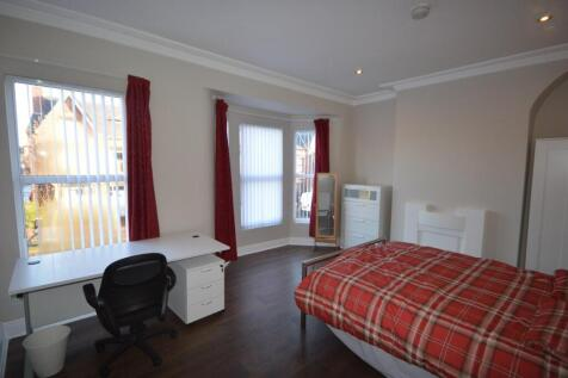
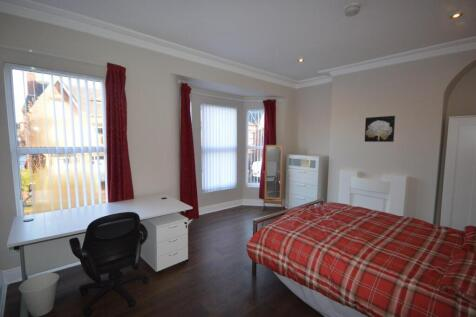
+ wall art [364,115,396,143]
